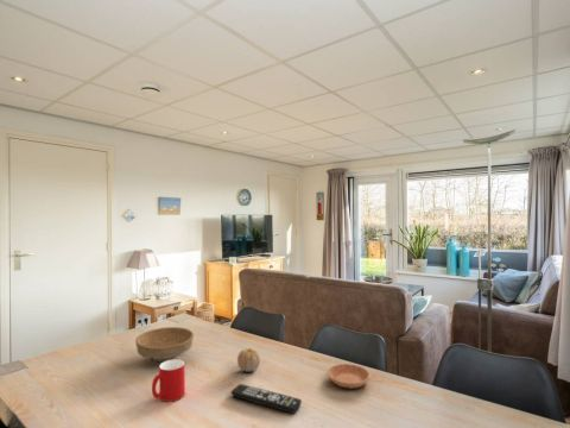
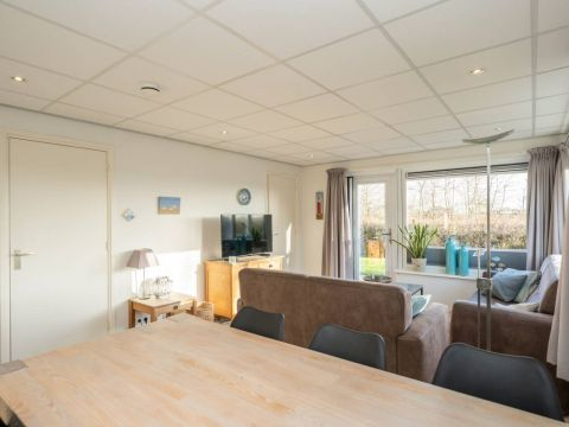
- bowl [134,326,195,364]
- fruit [236,347,261,373]
- saucer [327,363,370,390]
- remote control [229,383,303,415]
- cup [151,358,186,403]
